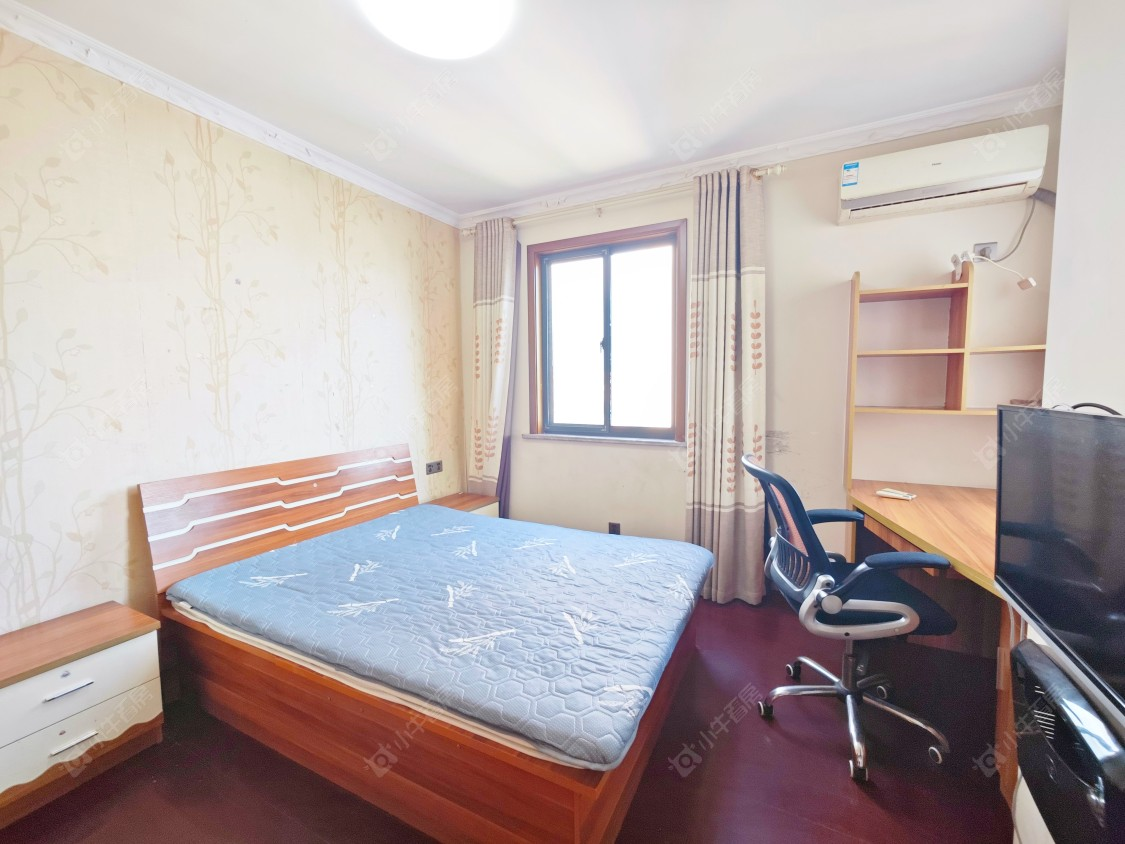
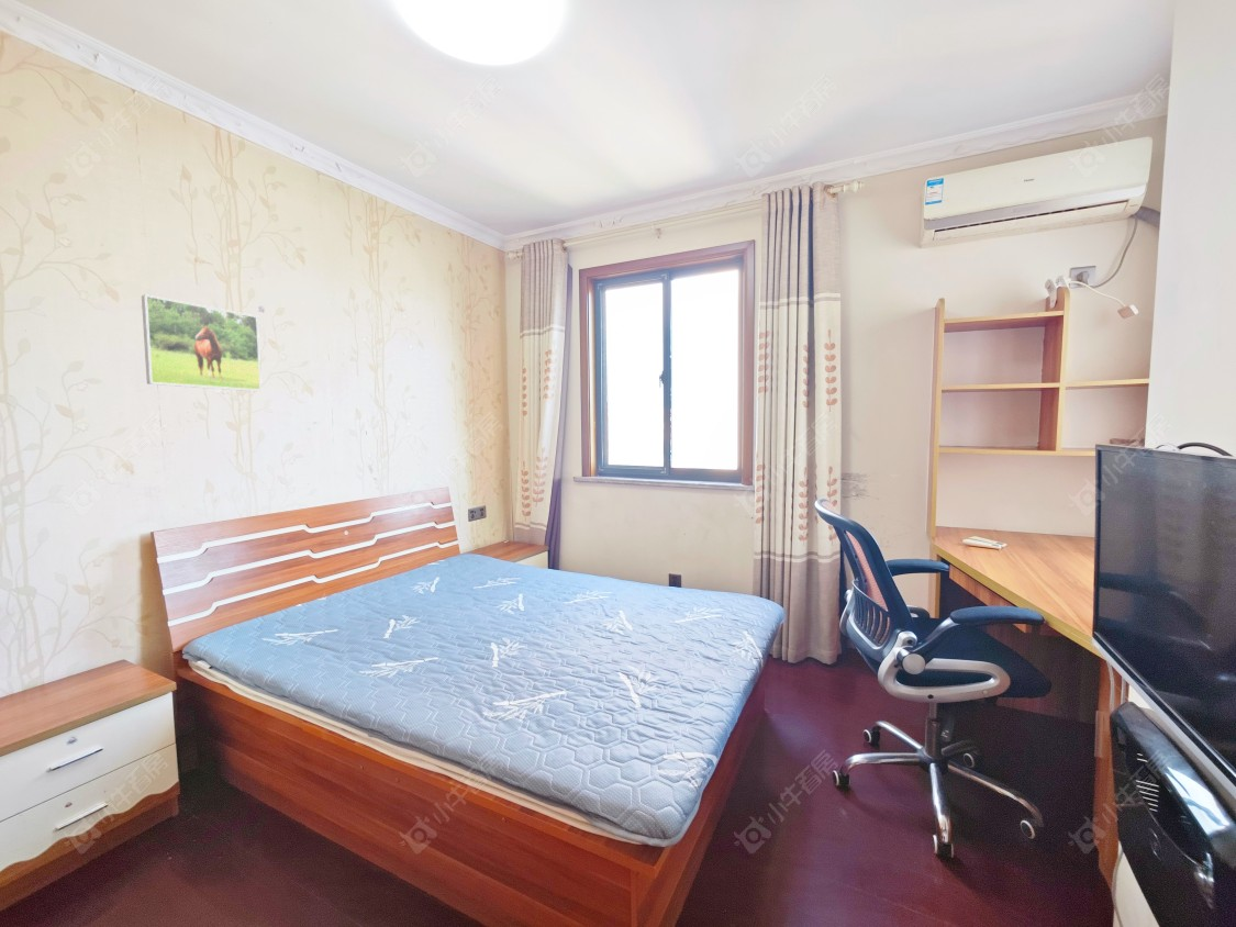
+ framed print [141,293,263,392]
